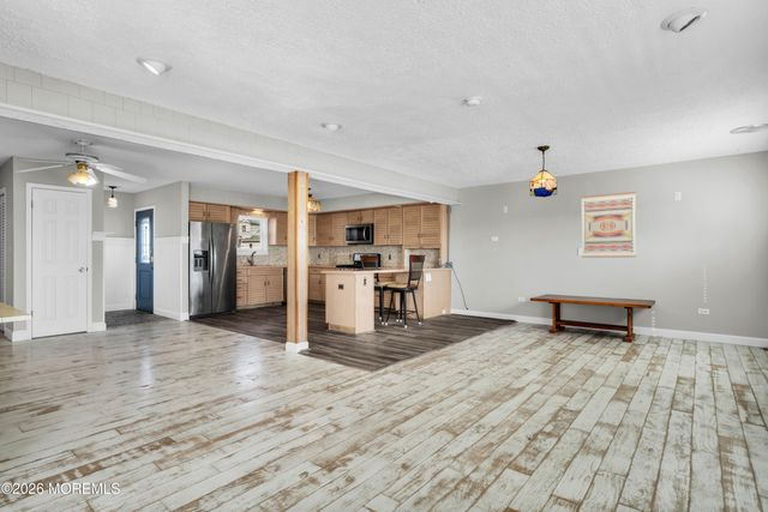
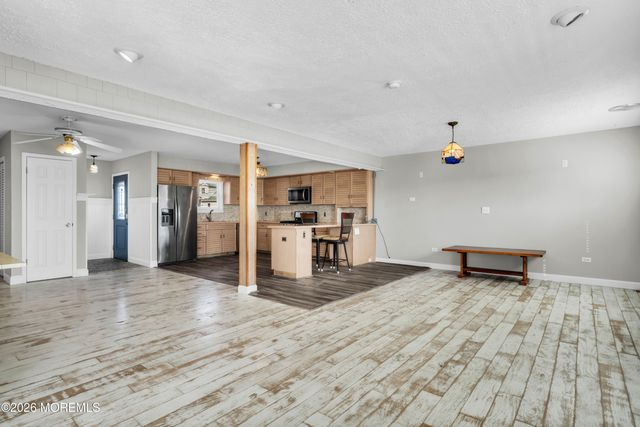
- wall art [581,191,637,259]
